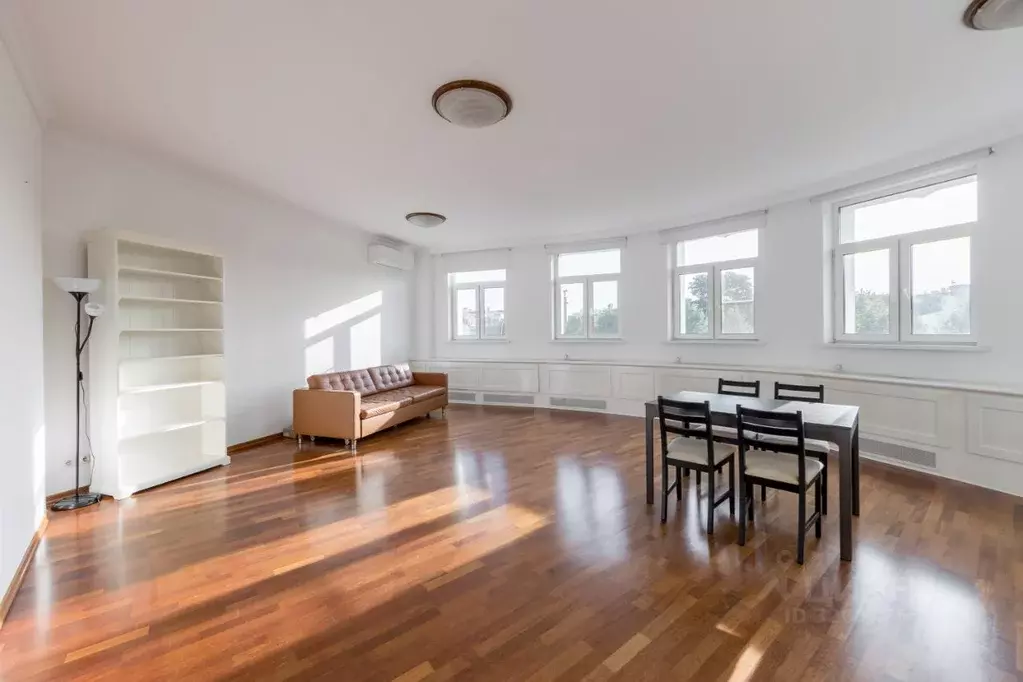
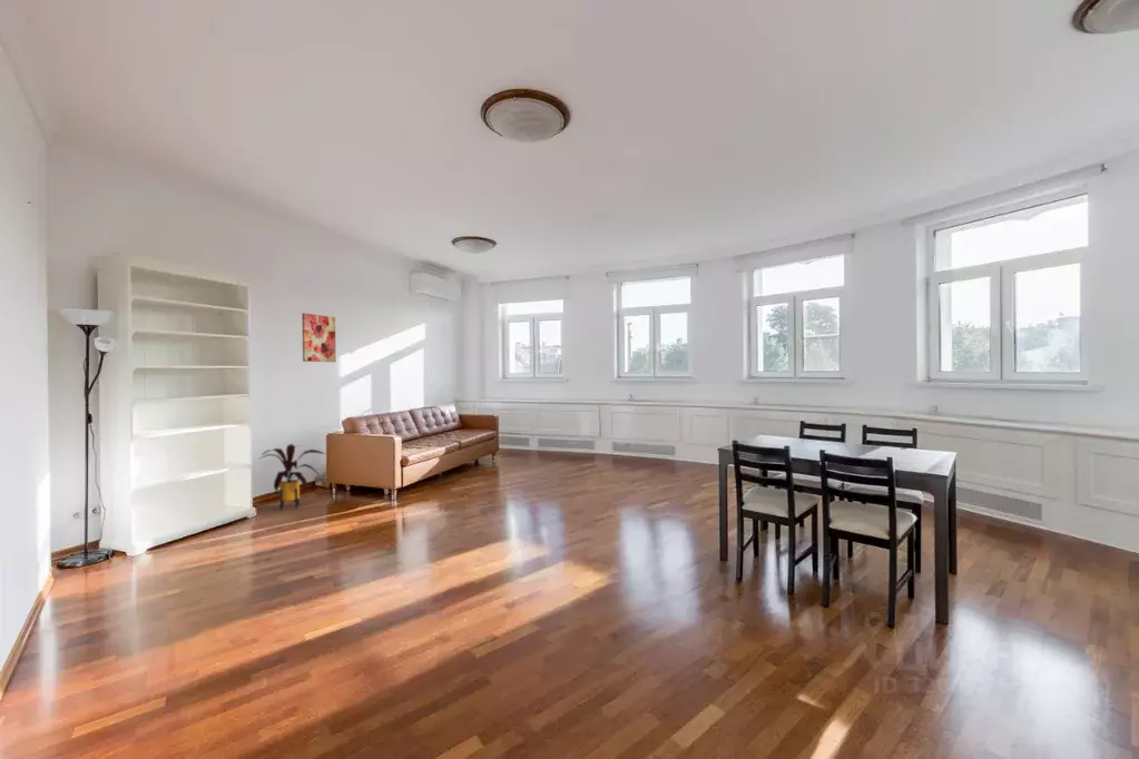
+ wall art [301,312,337,363]
+ house plant [259,443,326,511]
